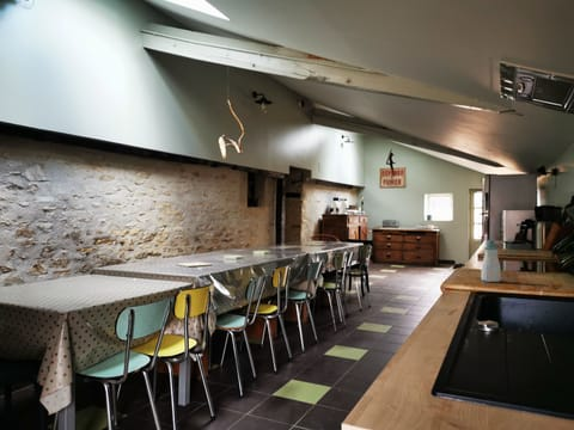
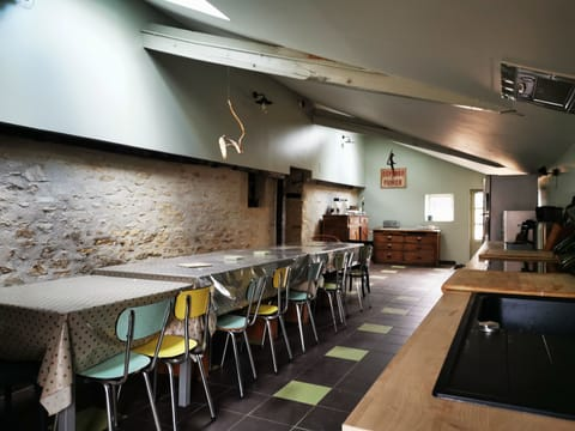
- soap bottle [480,239,502,283]
